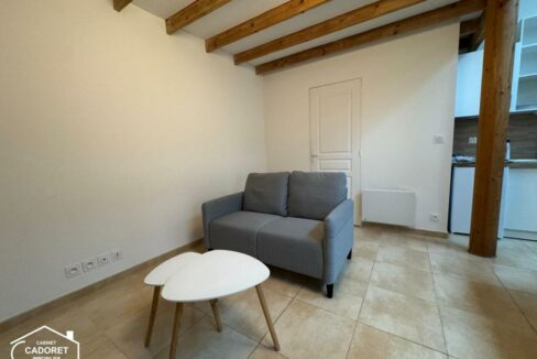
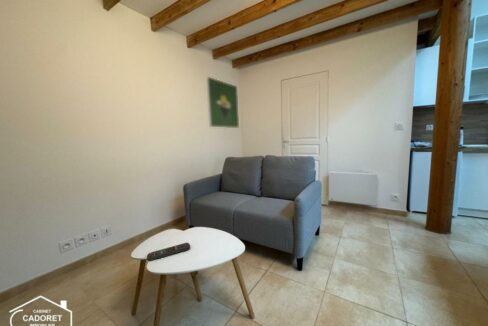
+ remote control [146,241,191,262]
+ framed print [205,75,240,129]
